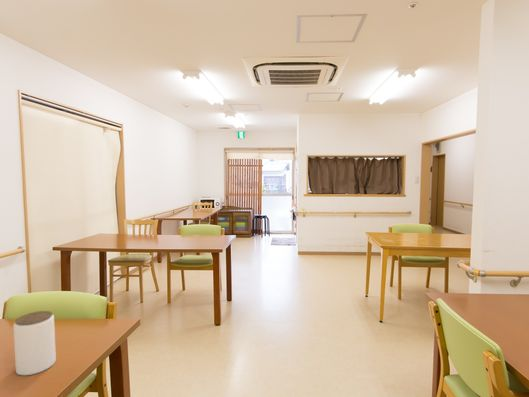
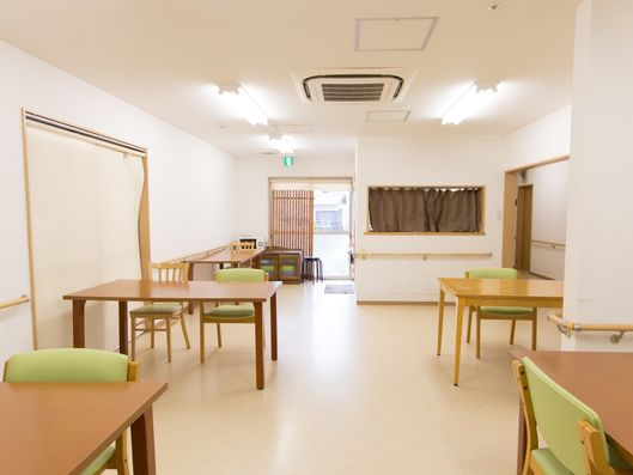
- jar [13,310,57,376]
